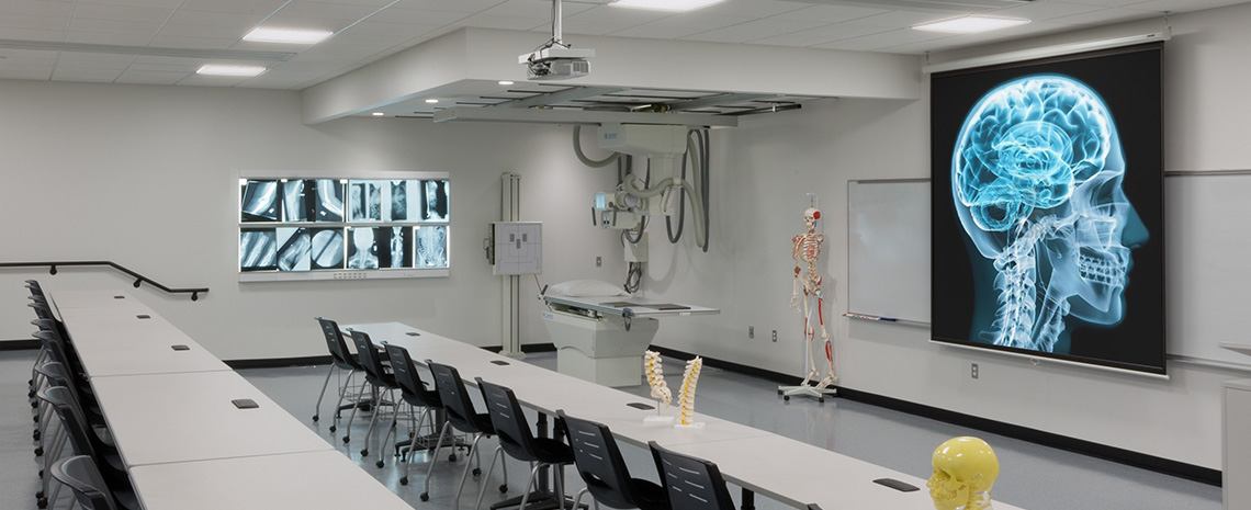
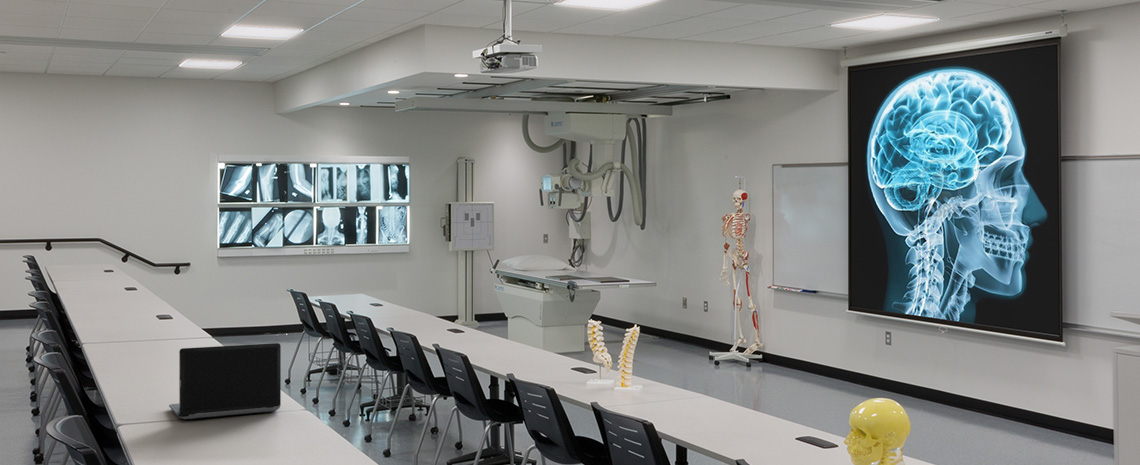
+ laptop computer [168,342,282,420]
